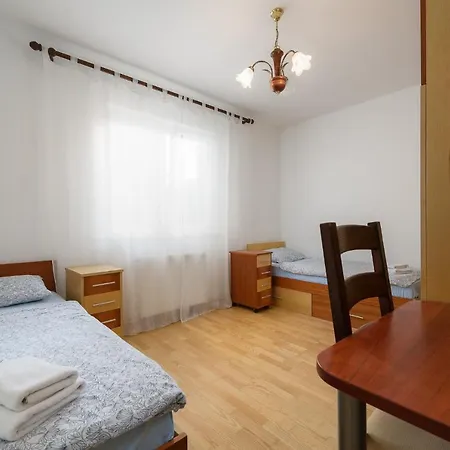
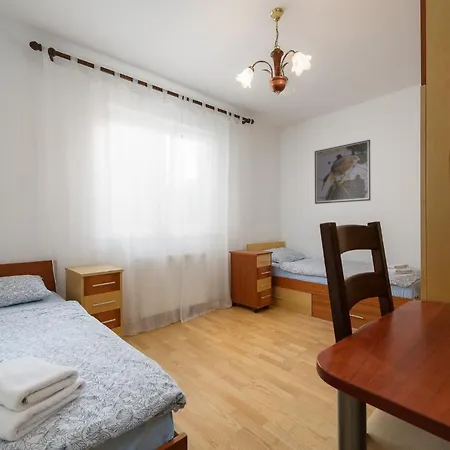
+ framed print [314,139,372,205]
